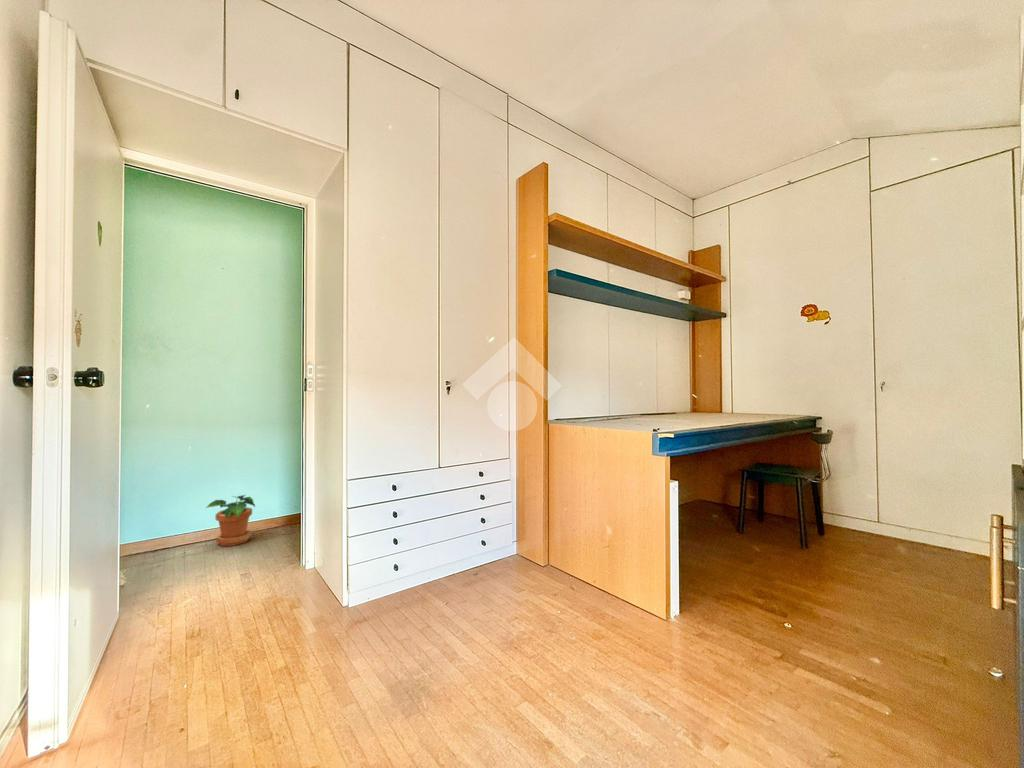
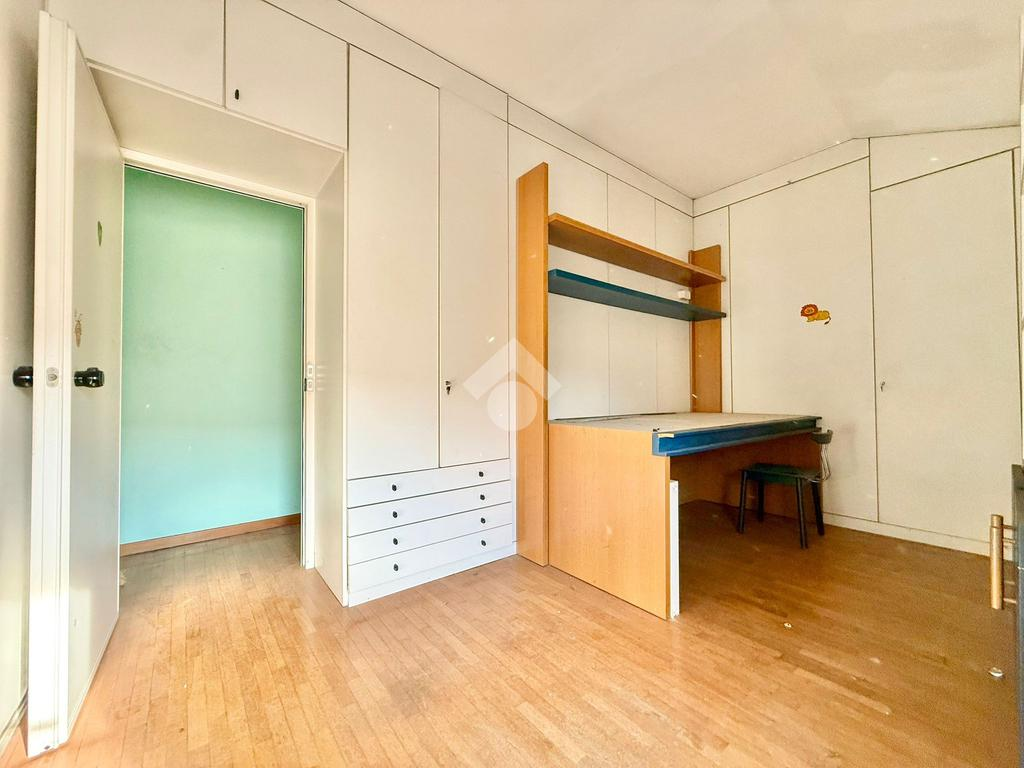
- potted plant [204,494,256,547]
